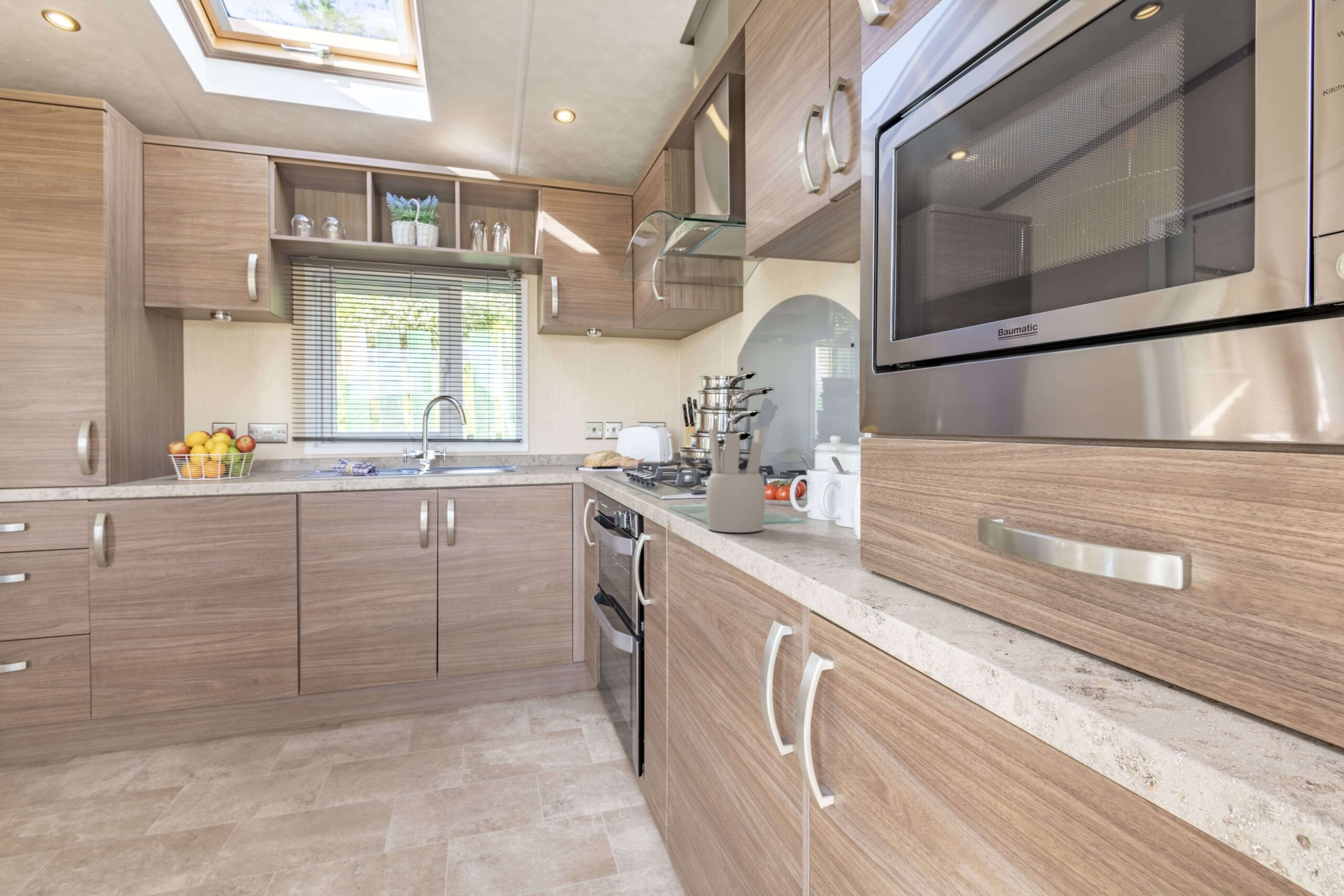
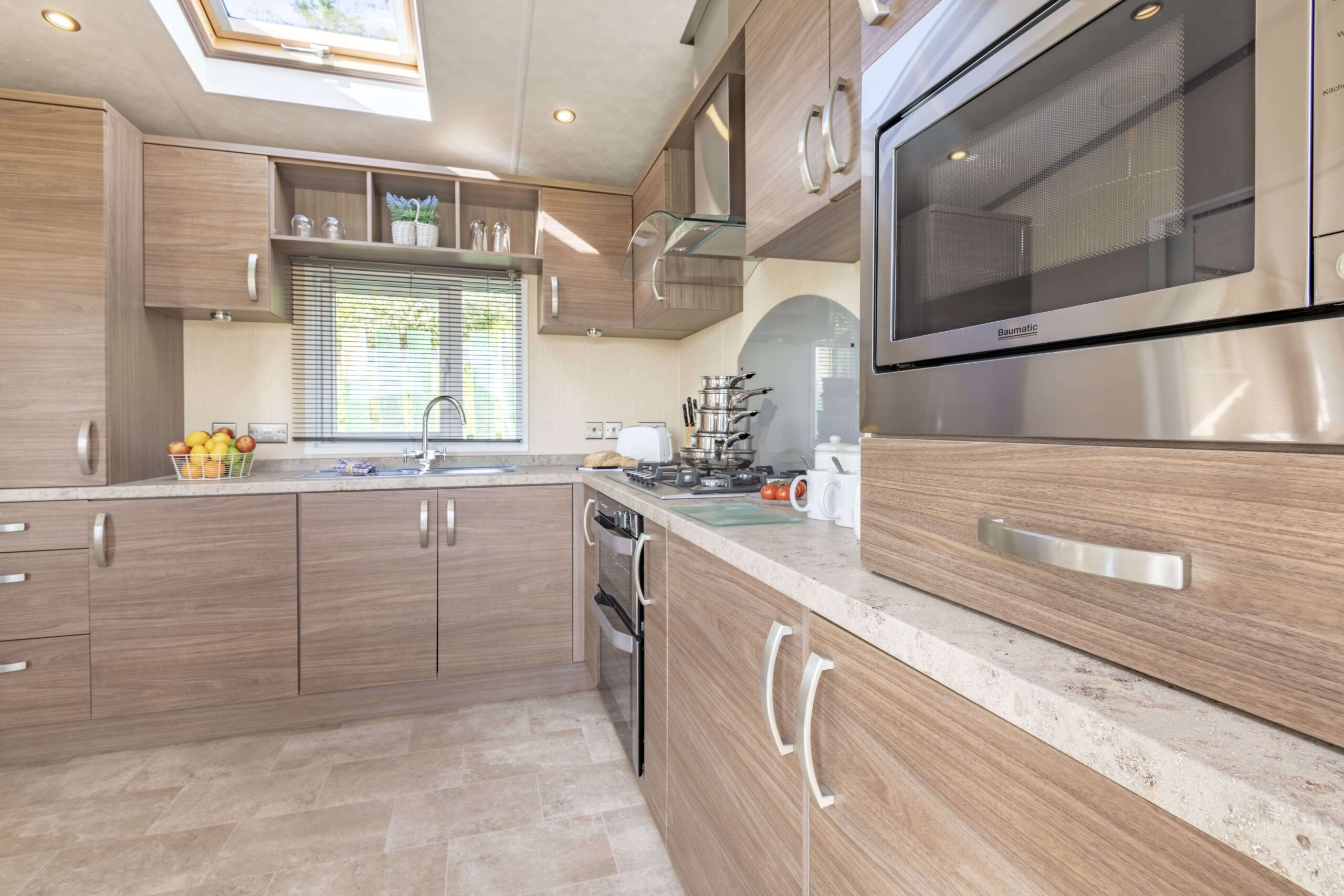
- utensil holder [706,428,765,533]
